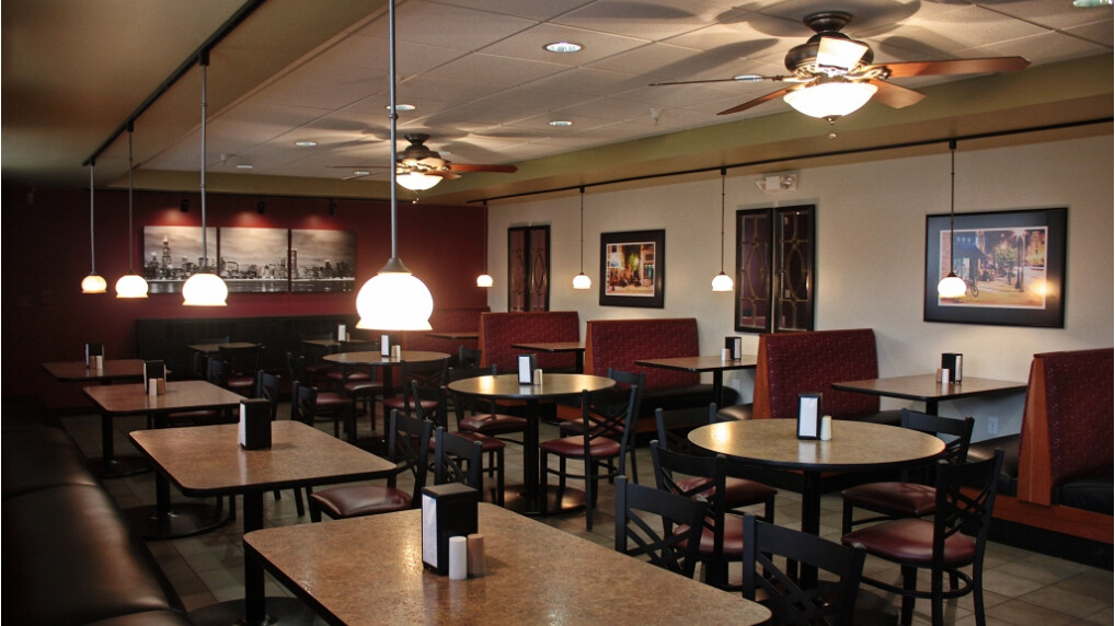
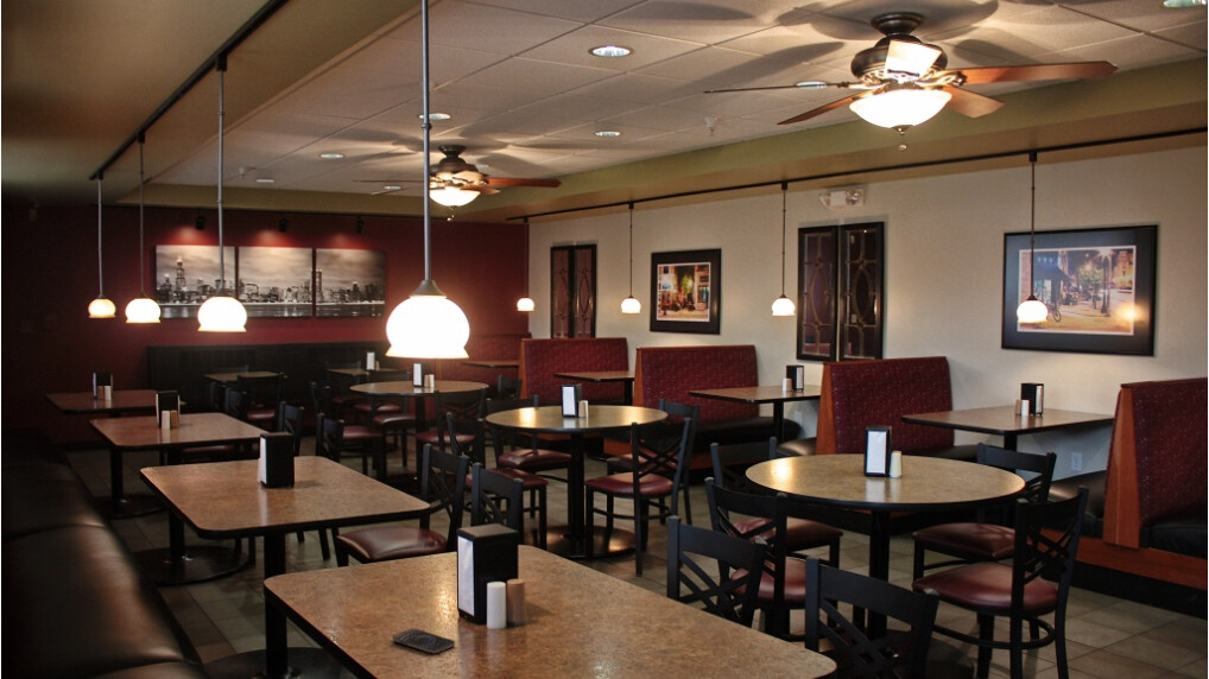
+ smartphone [392,628,456,654]
